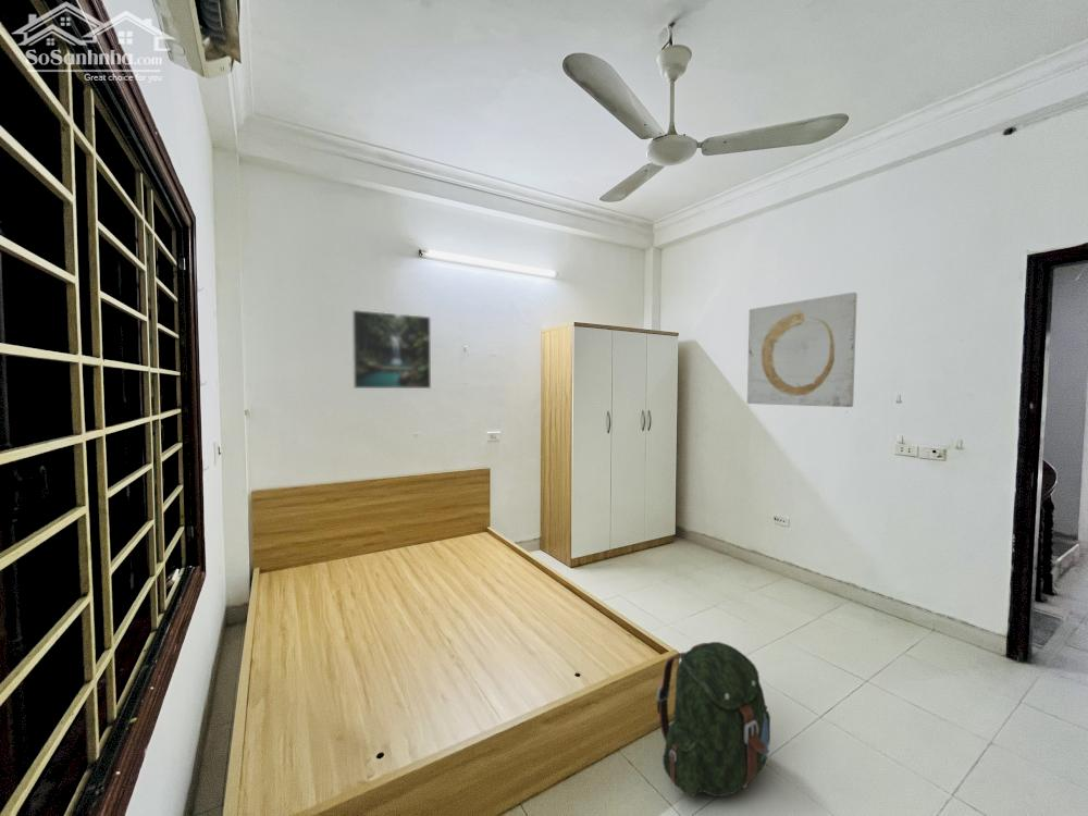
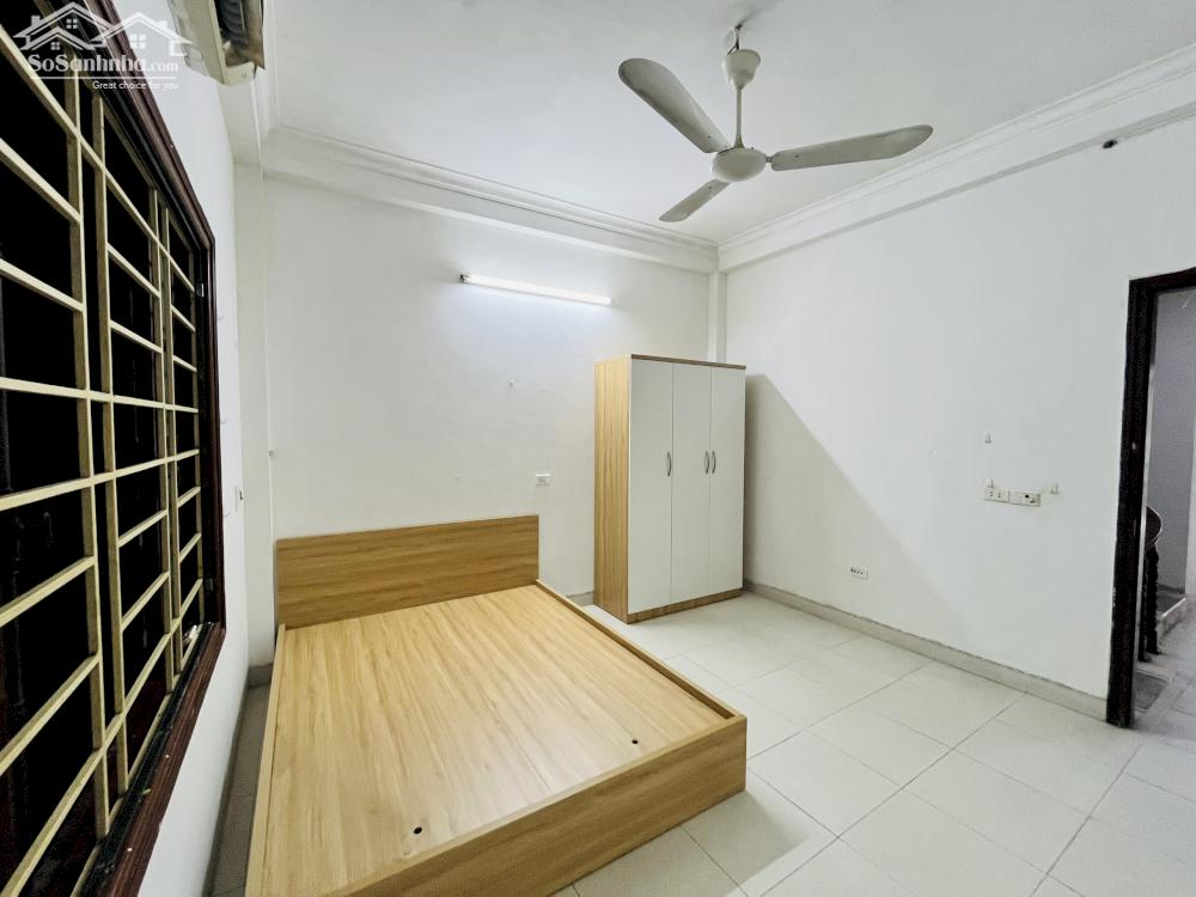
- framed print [351,309,432,390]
- backpack [656,641,771,799]
- wall art [746,292,858,408]
